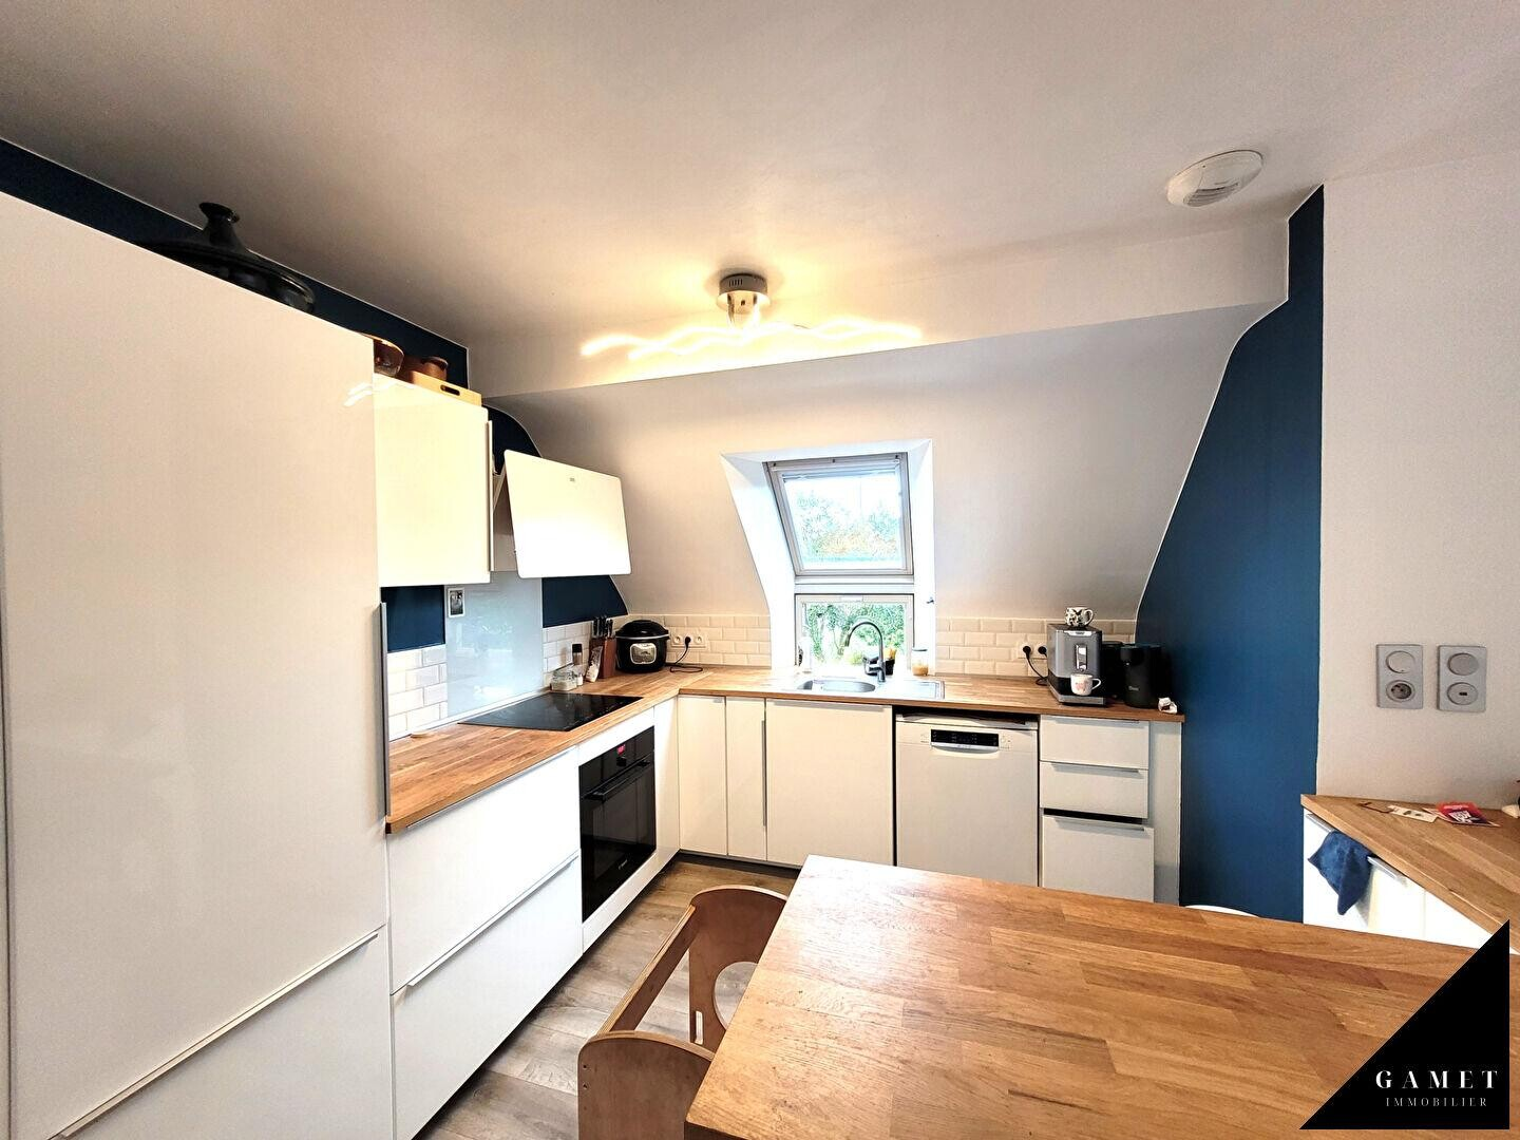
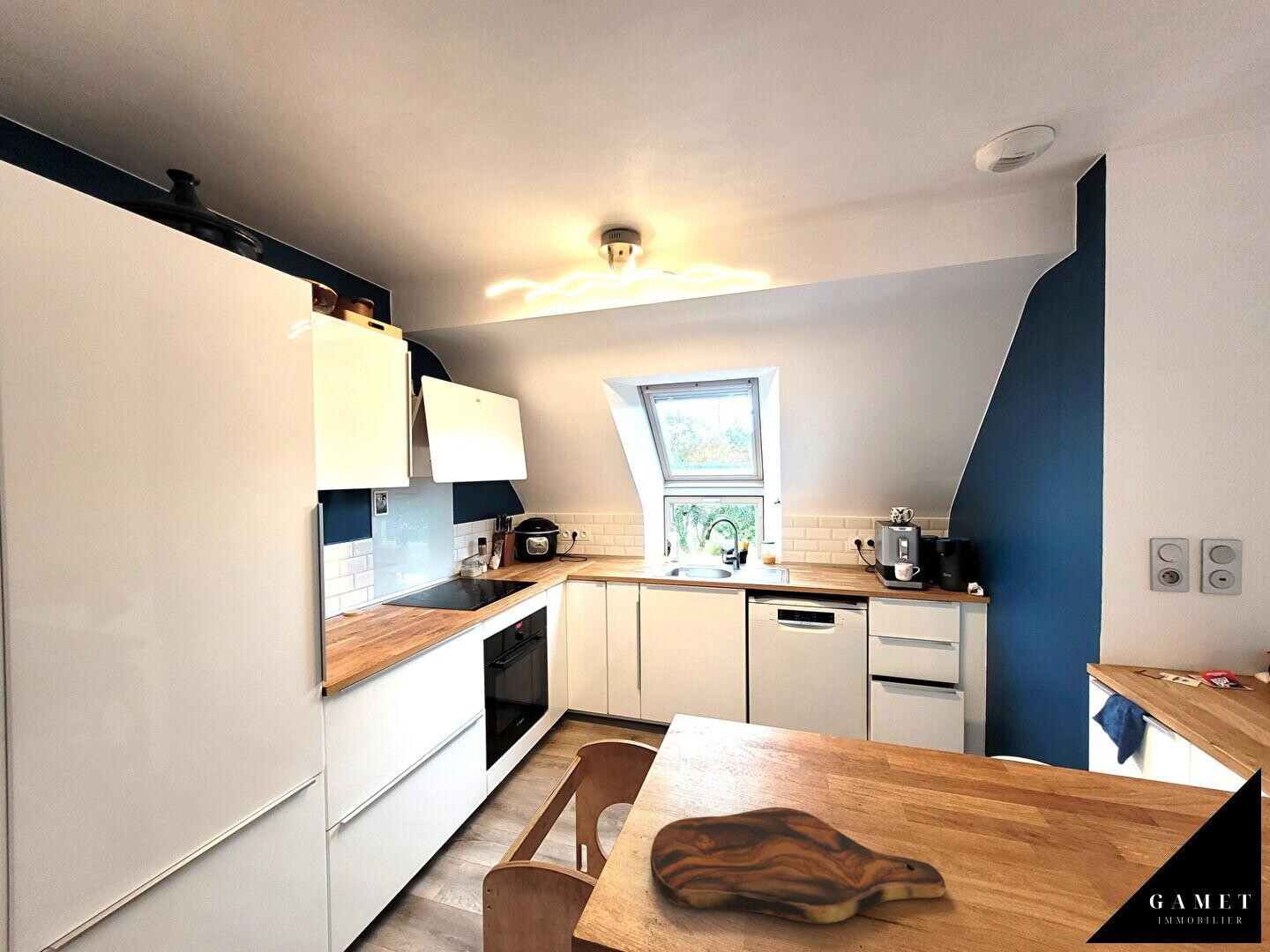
+ cutting board [650,807,946,925]
